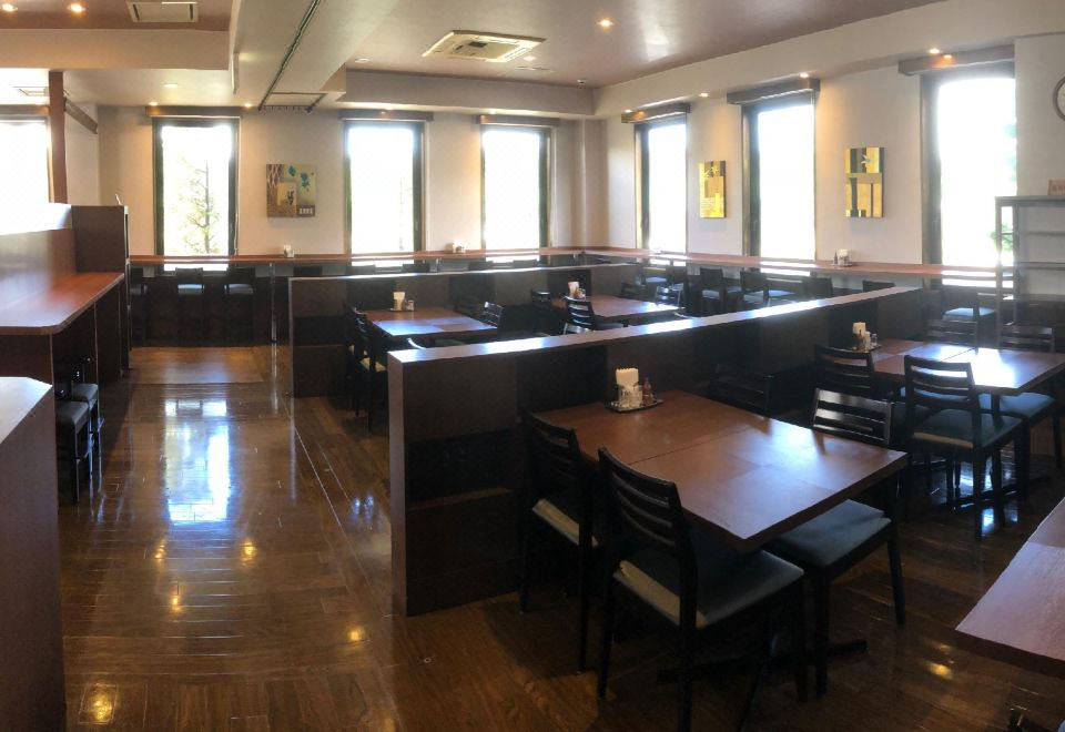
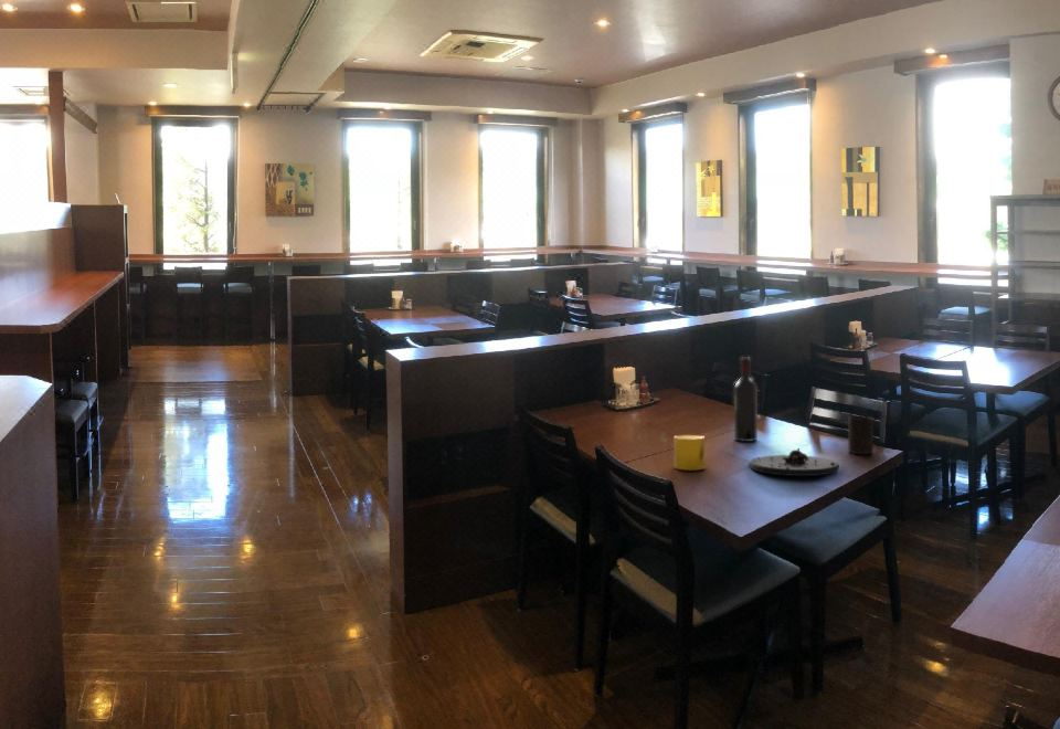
+ wine bottle [733,356,759,443]
+ cup [847,415,875,455]
+ cup [672,434,707,472]
+ plate [748,447,840,477]
